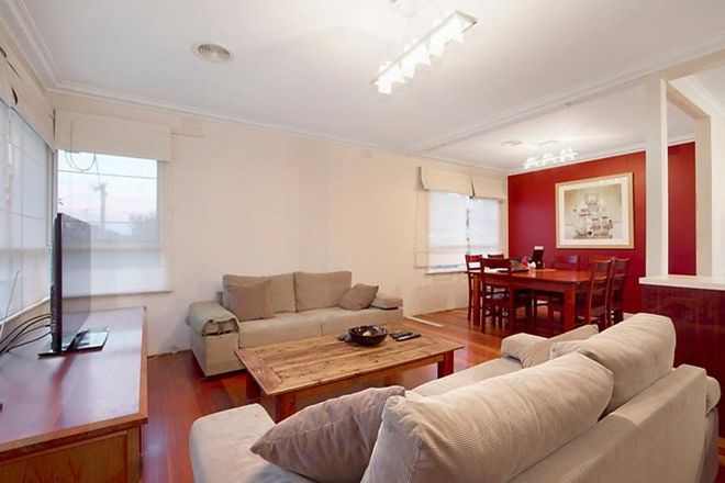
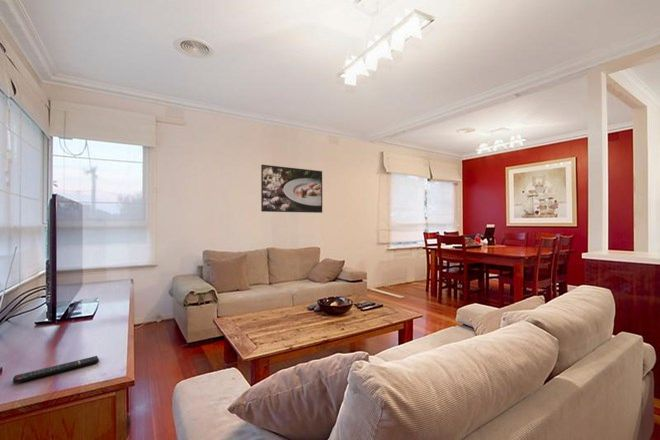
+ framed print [260,164,323,214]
+ remote control [12,355,100,384]
